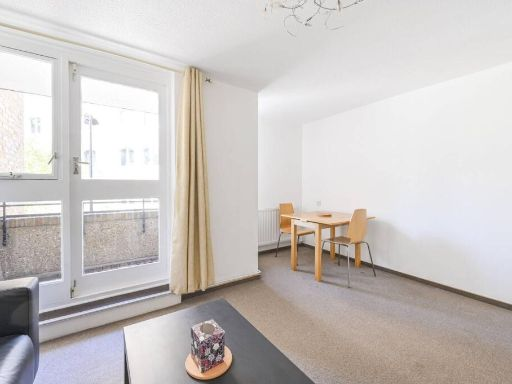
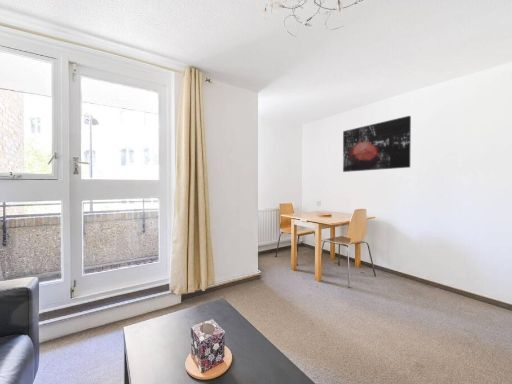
+ wall art [342,115,412,173]
